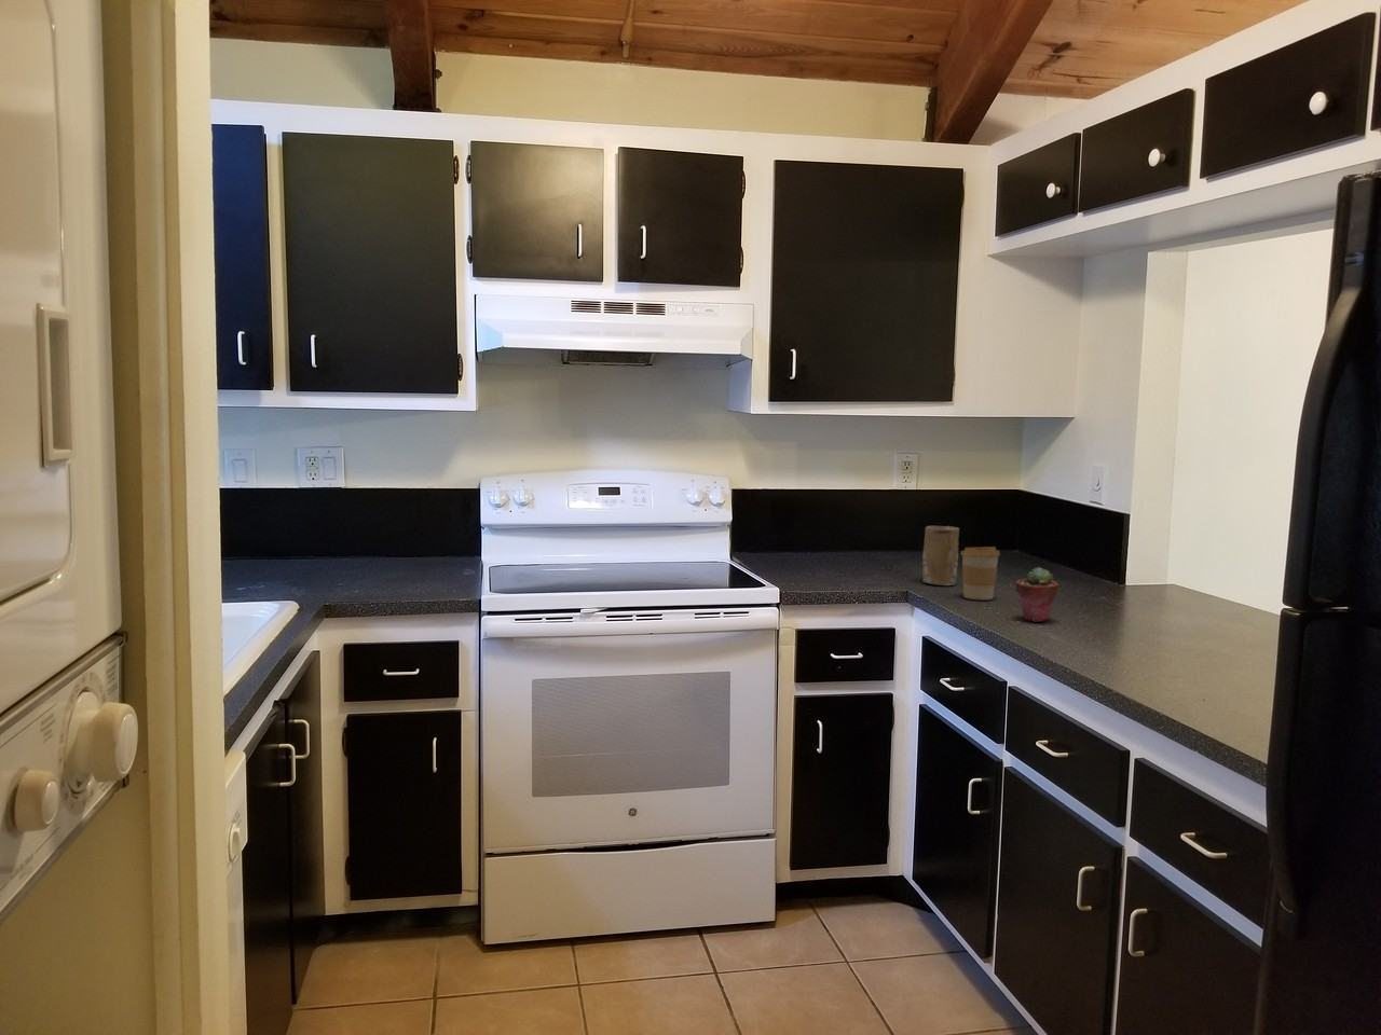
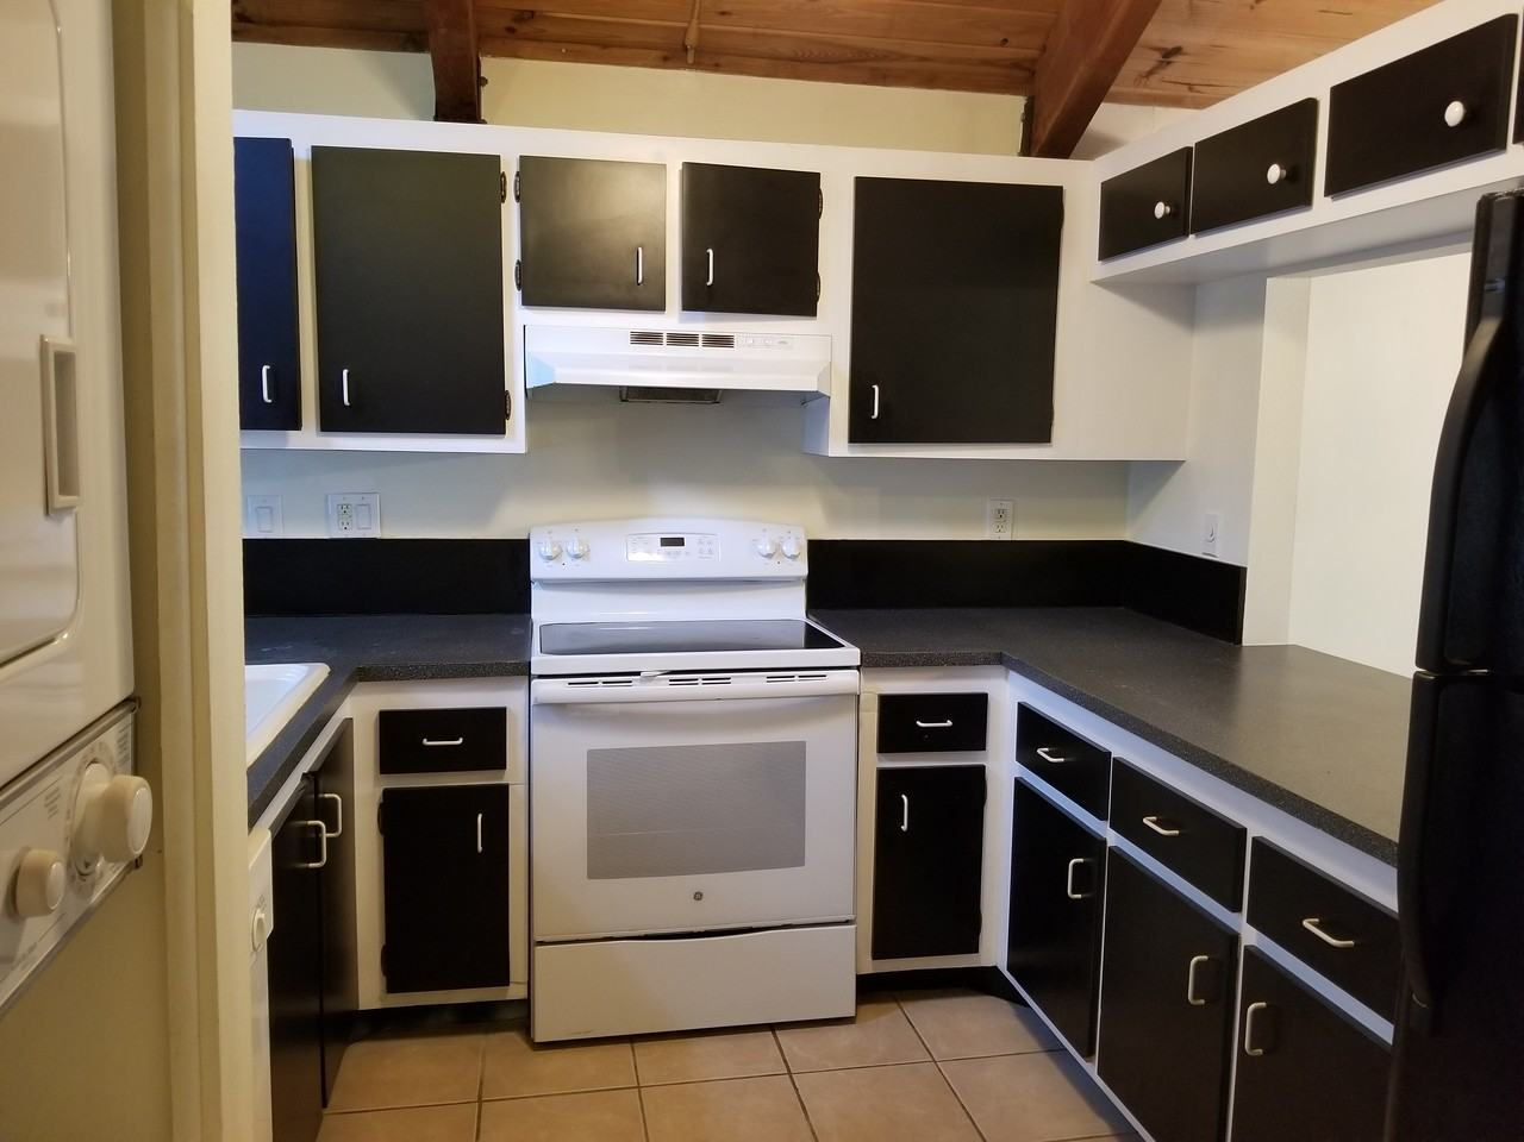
- coffee cup [959,546,1001,600]
- potted succulent [1015,566,1059,622]
- mug [921,525,960,586]
